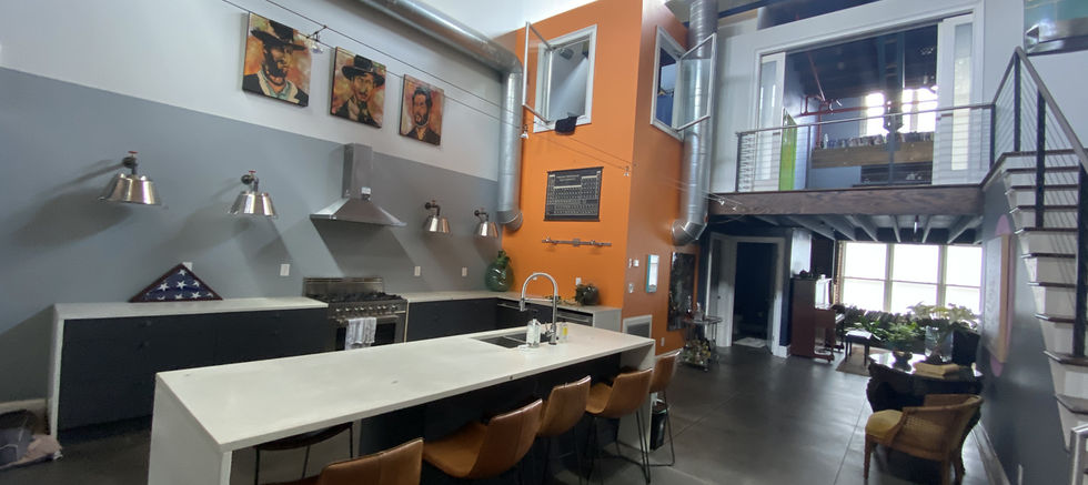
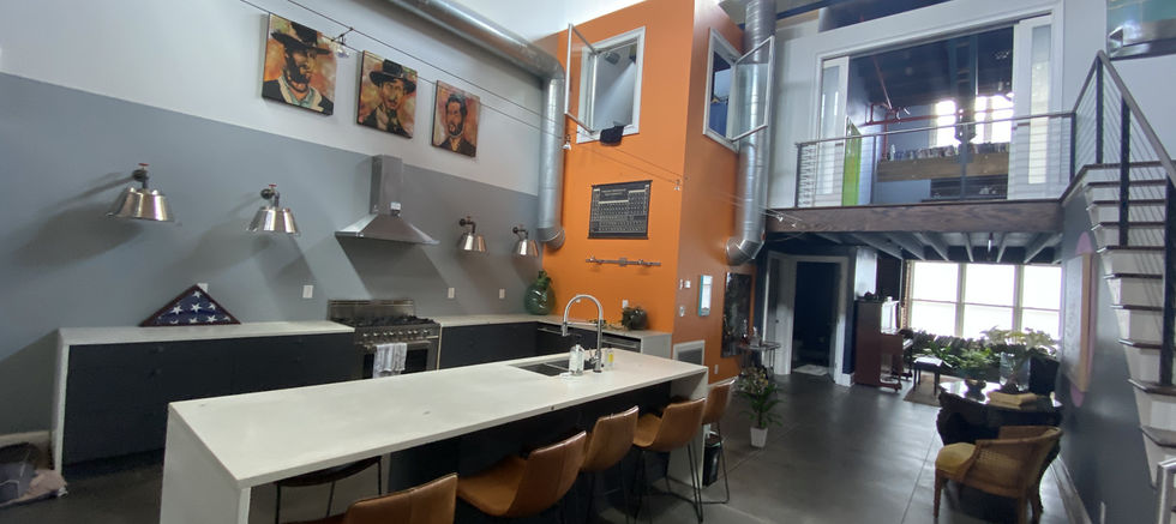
+ indoor plant [734,378,788,448]
